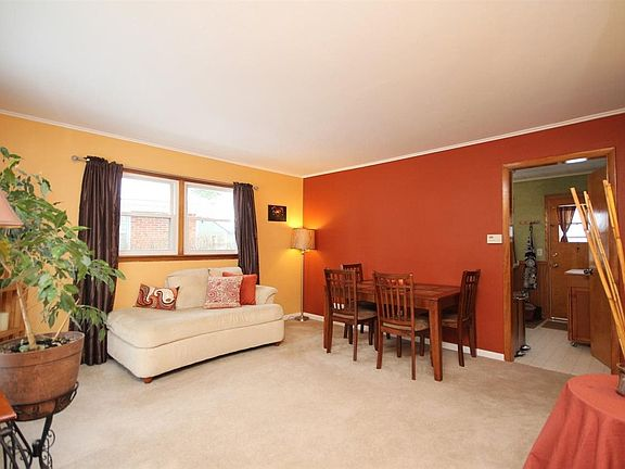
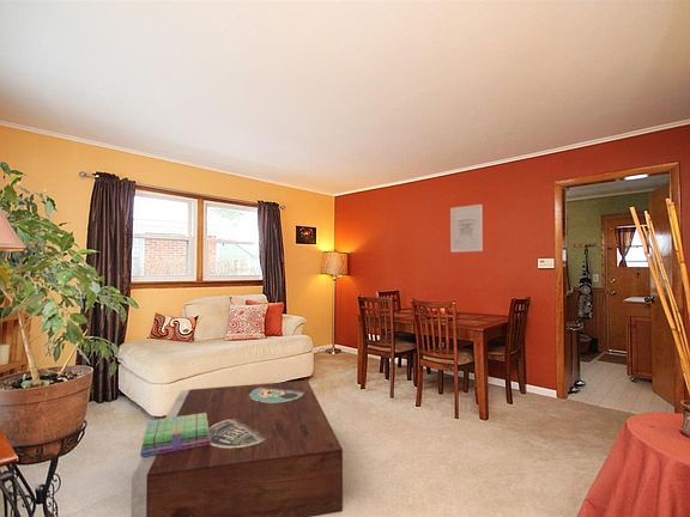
+ wall art [449,203,484,254]
+ stack of books [140,413,211,458]
+ stereo [131,379,344,517]
